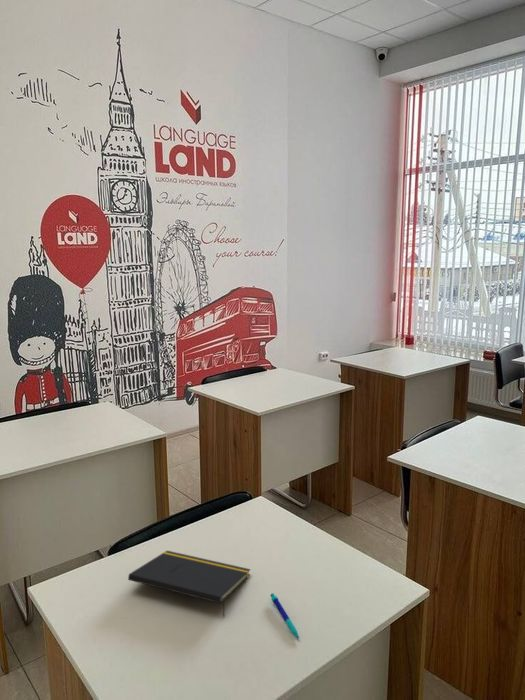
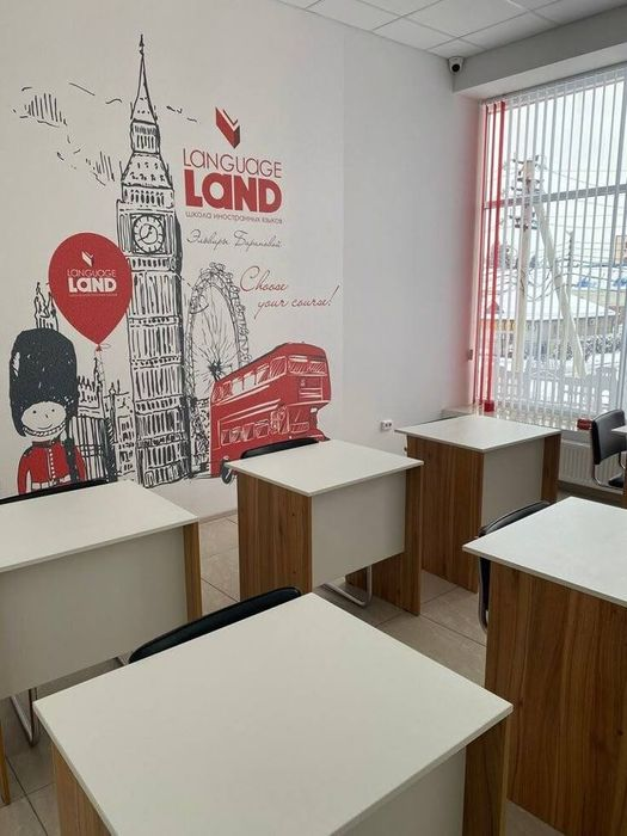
- pen [269,592,300,640]
- notepad [127,550,251,618]
